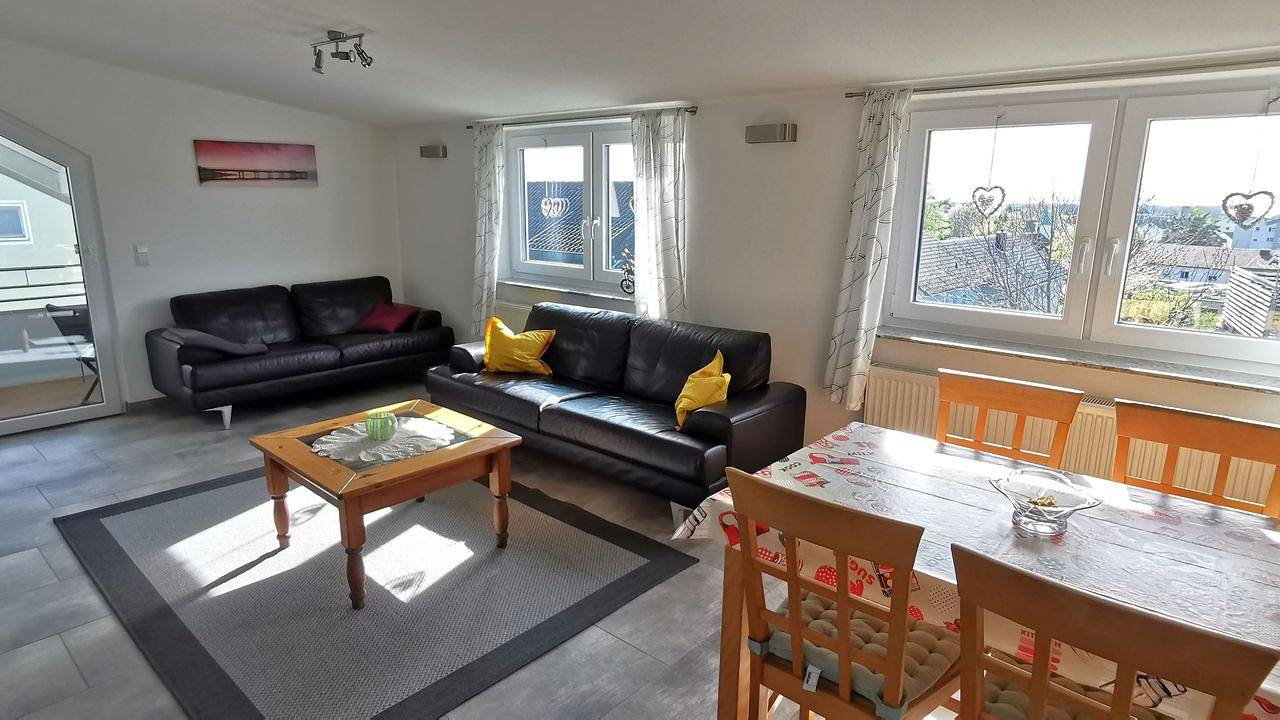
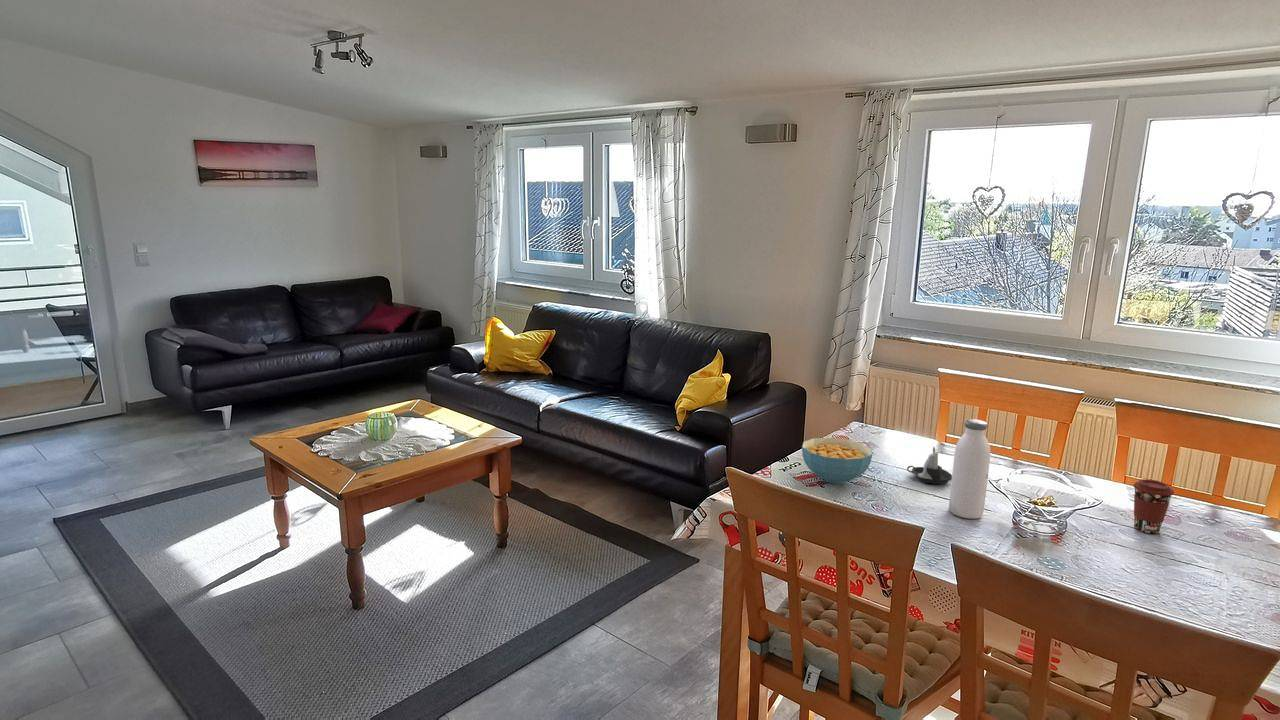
+ water bottle [948,418,991,520]
+ candle [906,446,952,485]
+ coffee cup [1132,478,1175,535]
+ cereal bowl [801,437,873,485]
